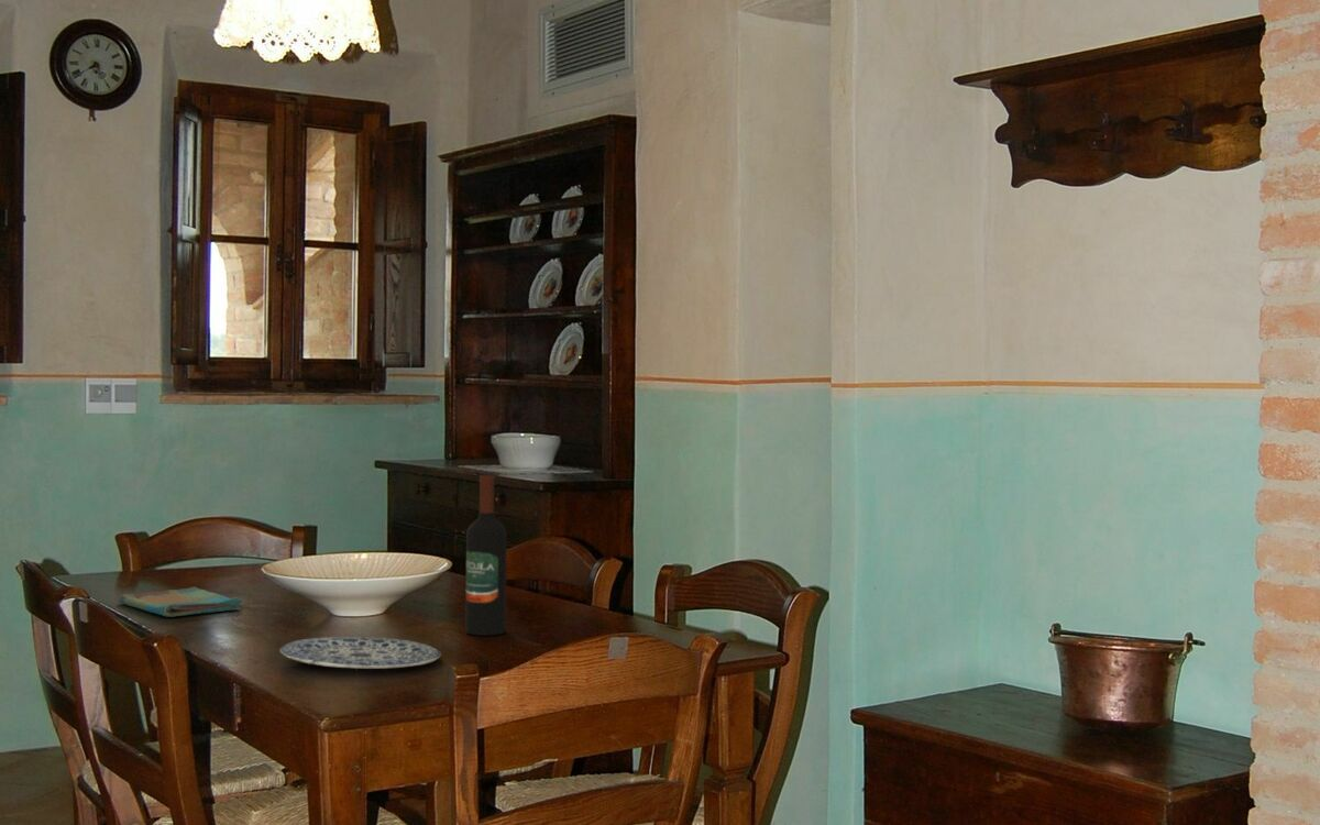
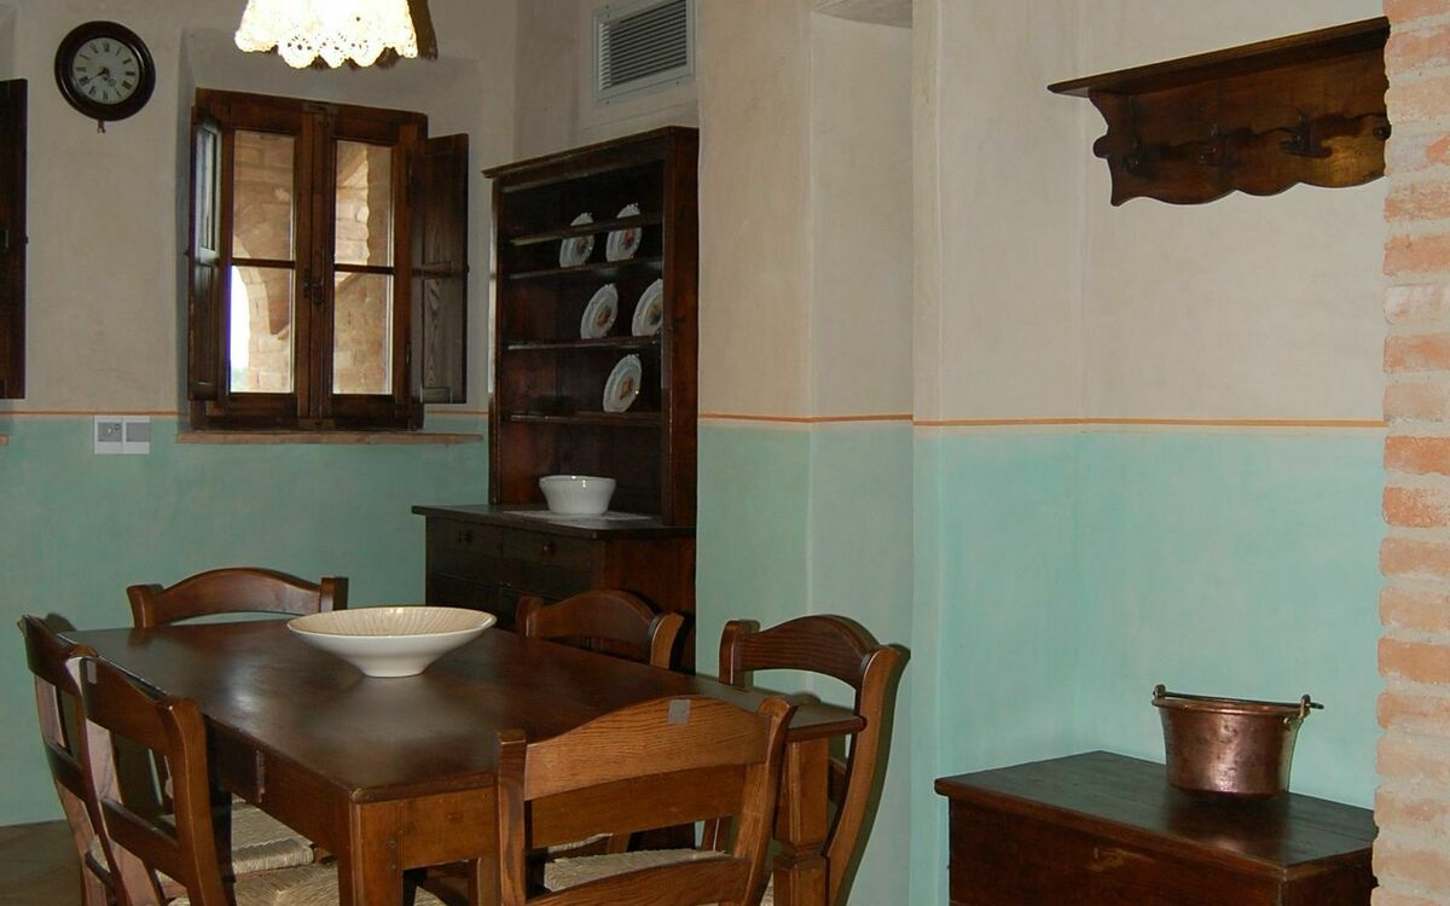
- wine bottle [464,474,507,637]
- dish towel [118,586,244,618]
- plate [278,636,442,670]
